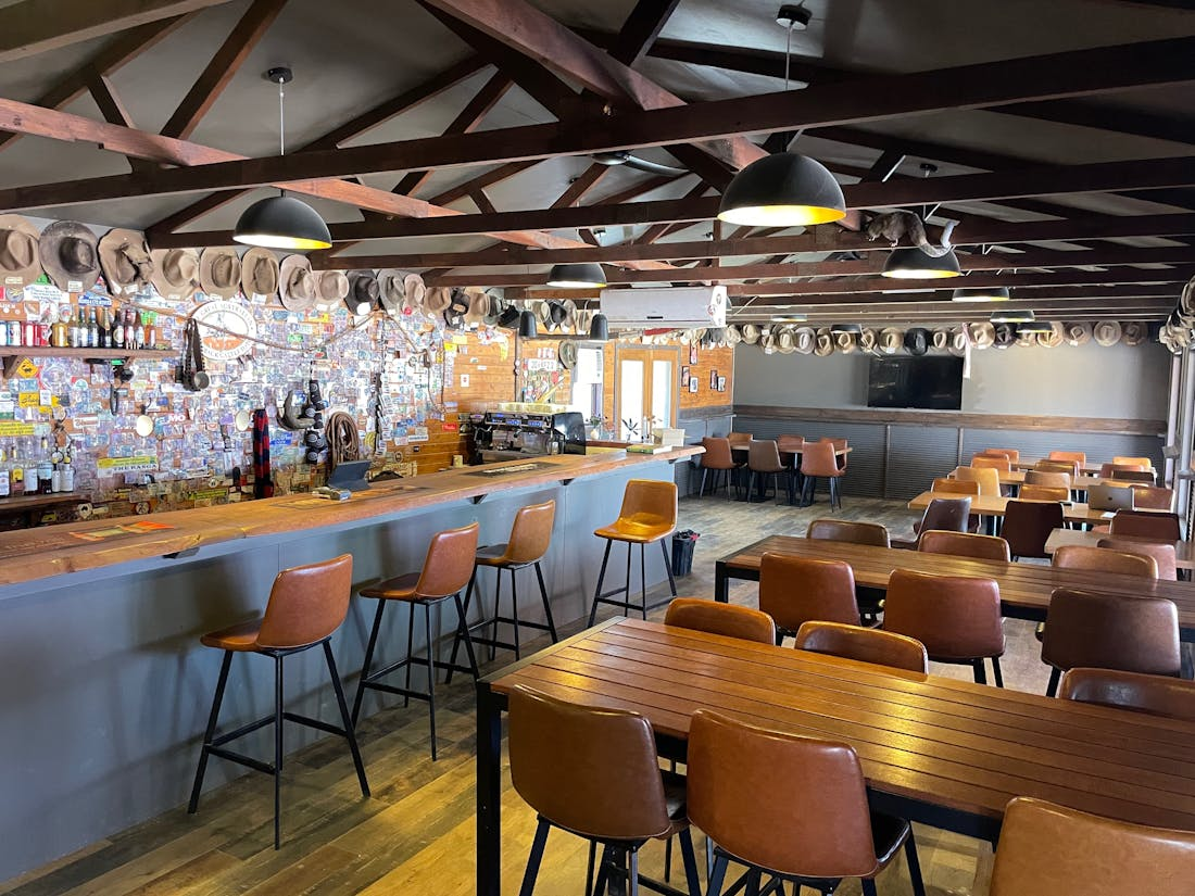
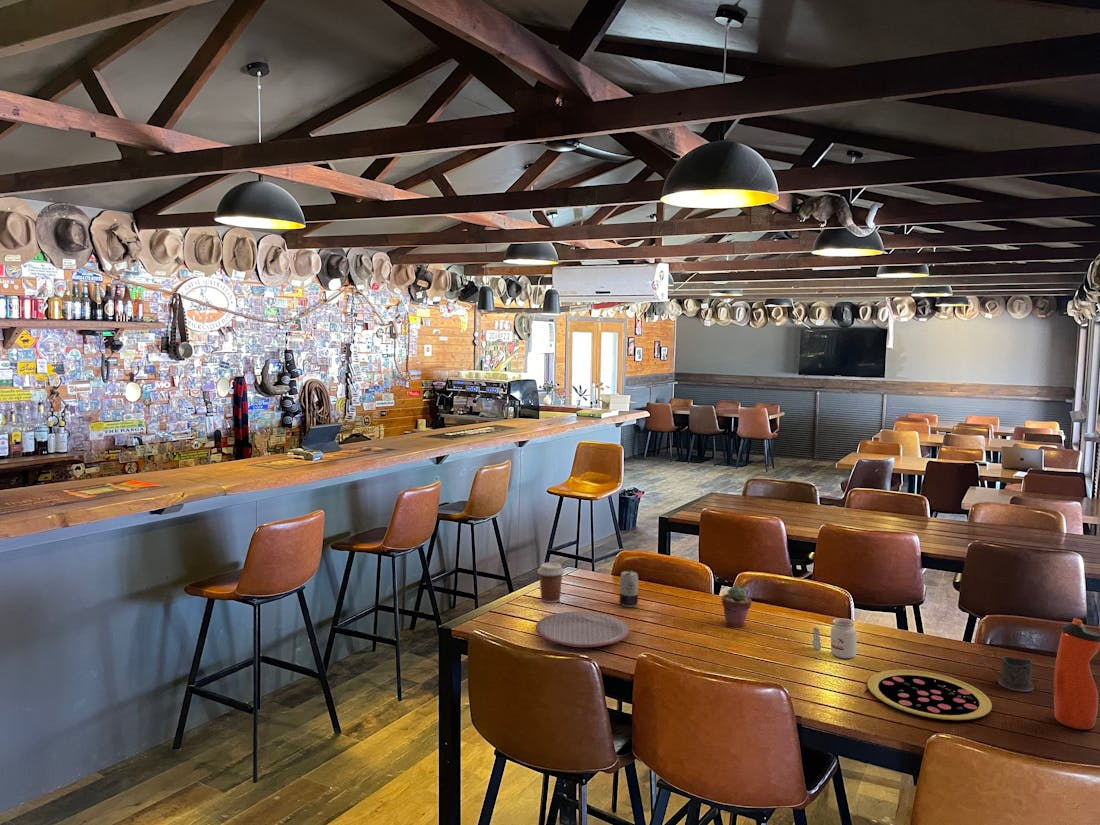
+ potted succulent [721,585,753,628]
+ coffee cup [536,561,565,604]
+ beverage can [618,568,639,608]
+ pizza [866,669,993,721]
+ plate [535,611,631,648]
+ mug [981,647,1034,693]
+ water bottle [1052,617,1100,730]
+ candle [812,618,858,659]
